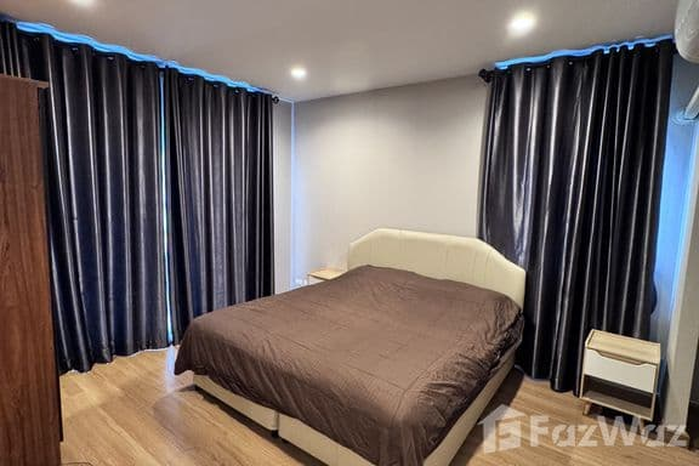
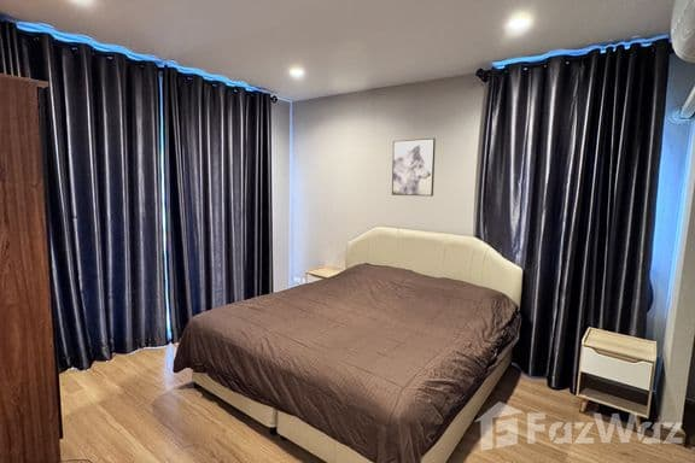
+ wall art [391,137,437,198]
